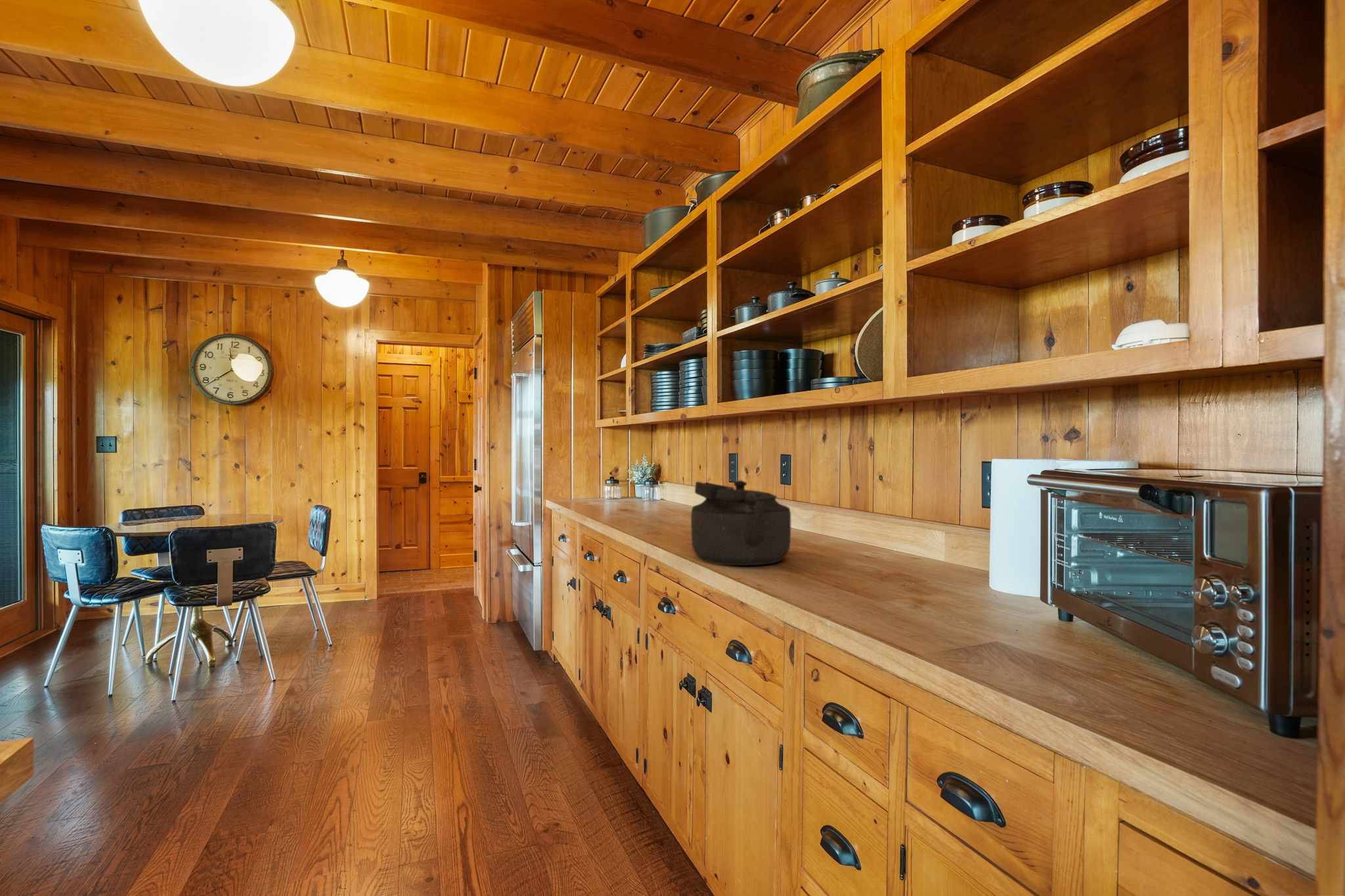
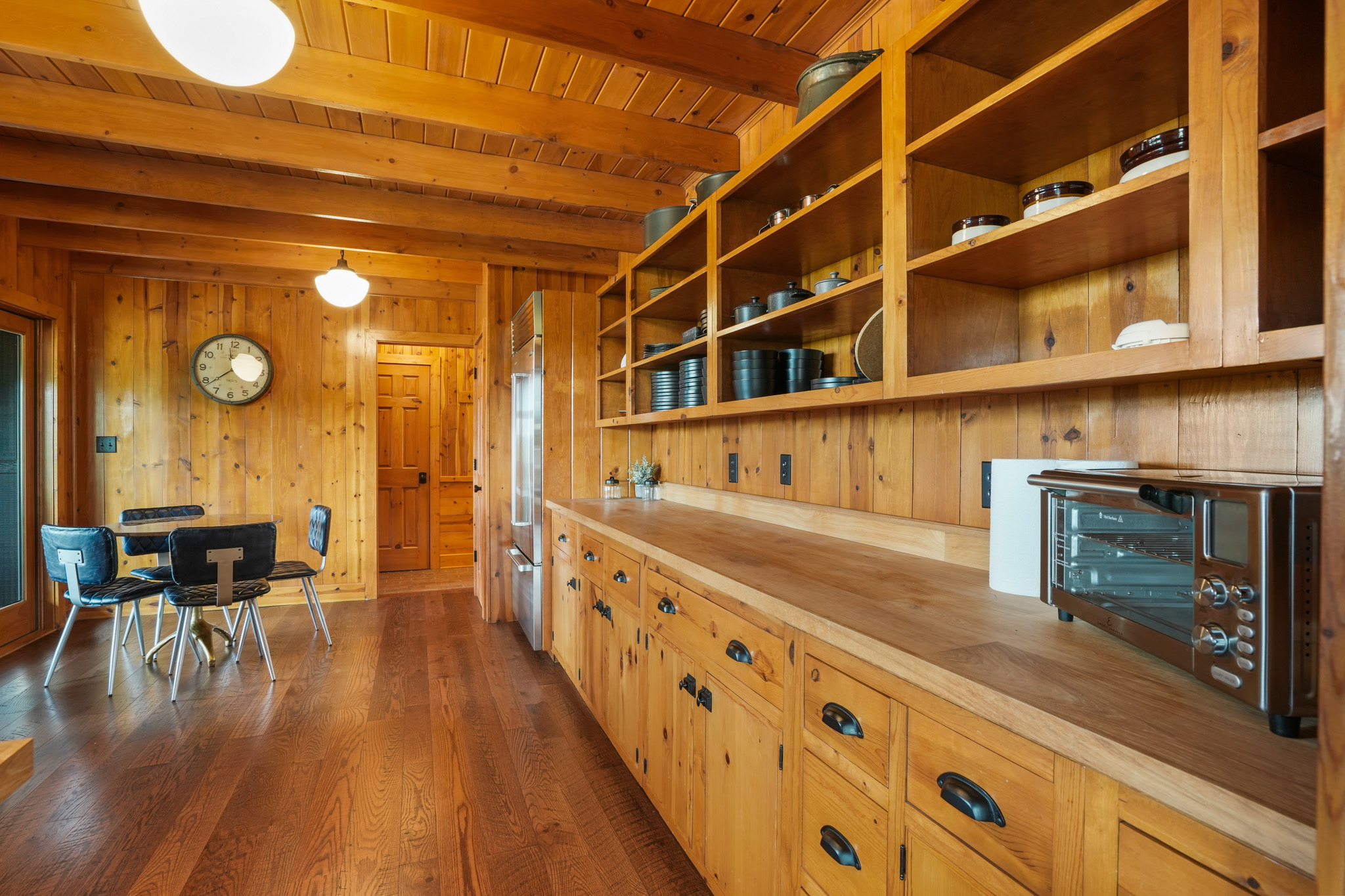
- kettle [690,480,791,566]
